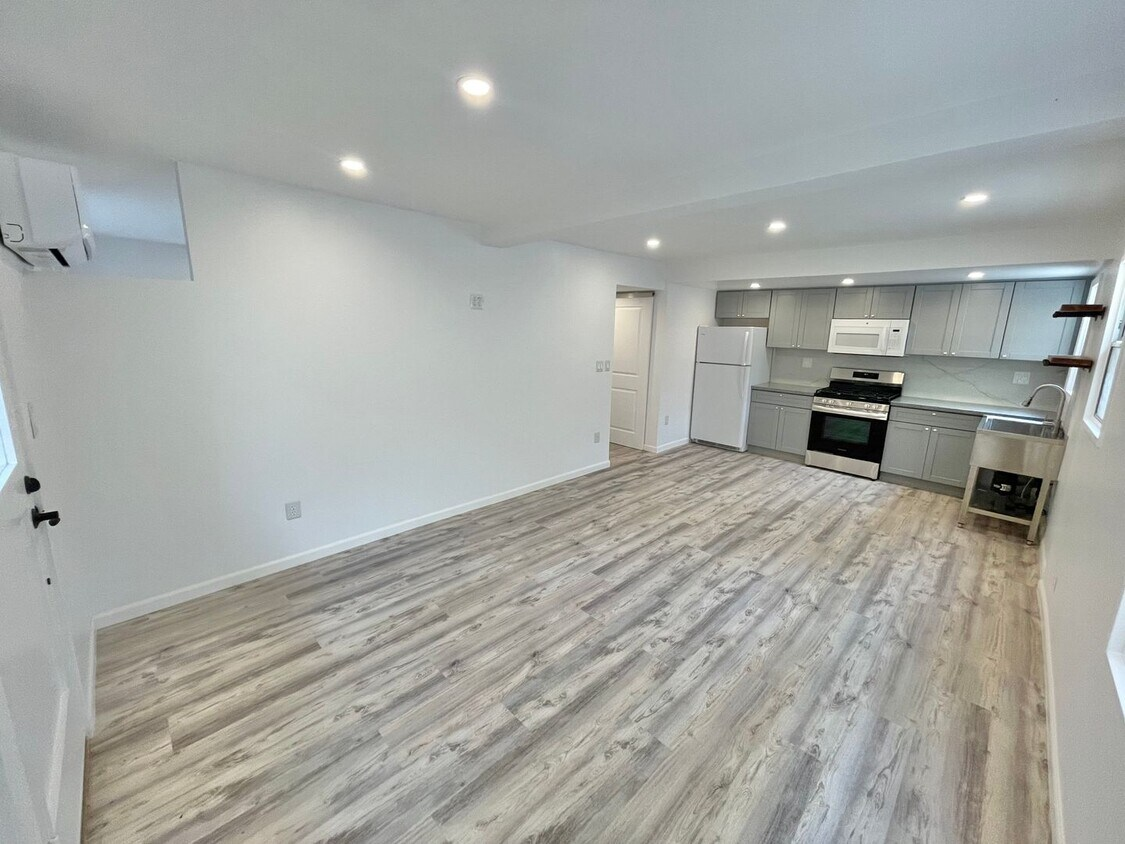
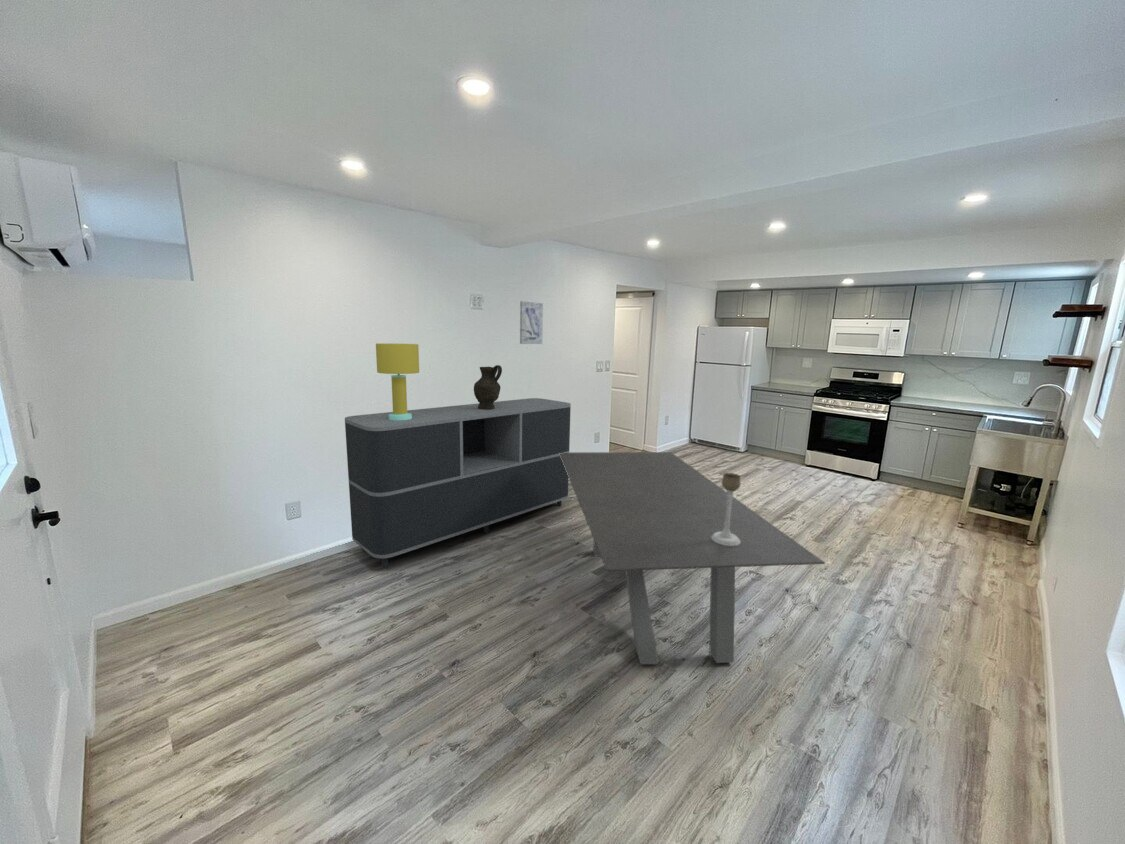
+ table lamp [375,342,420,420]
+ dining table [559,451,826,665]
+ sideboard [344,397,572,569]
+ wall art [519,300,544,345]
+ decorative vase [473,364,503,410]
+ candle holder [711,472,742,546]
